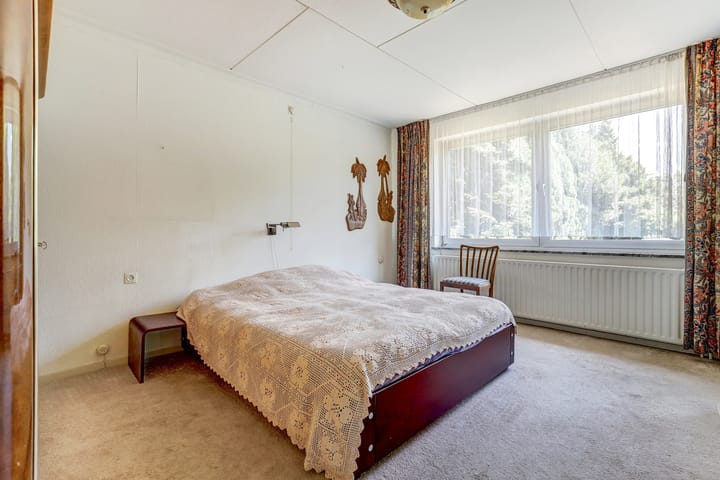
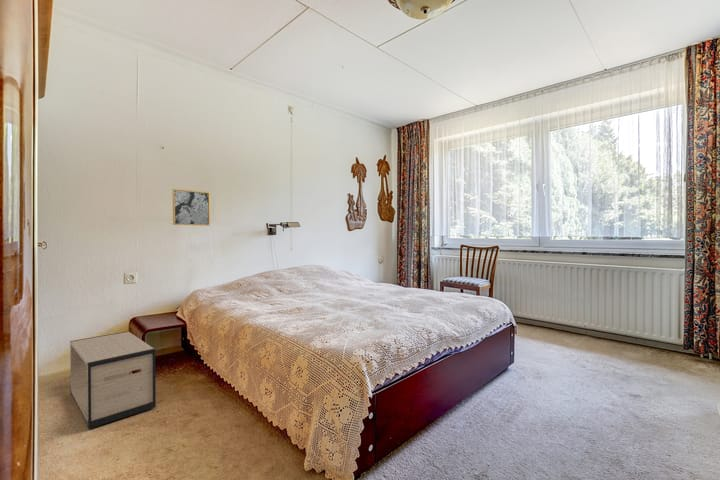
+ wall art [172,188,211,227]
+ nightstand [69,330,157,430]
